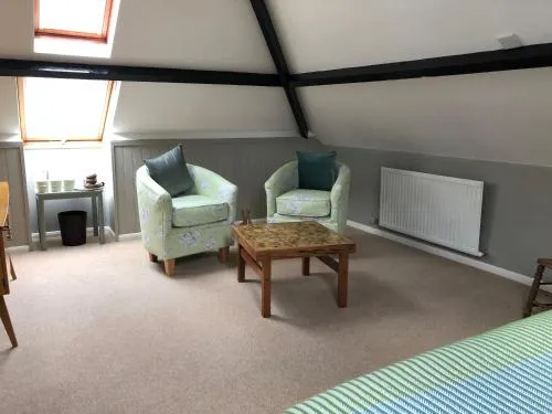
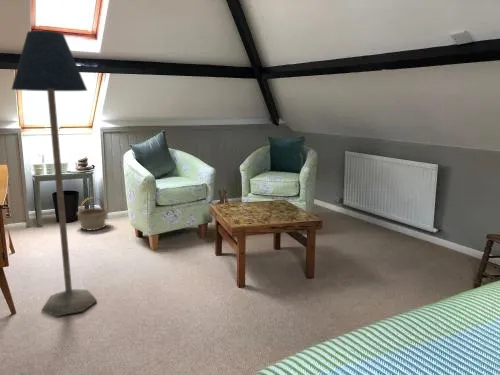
+ floor lamp [11,30,98,317]
+ basket [76,196,109,231]
